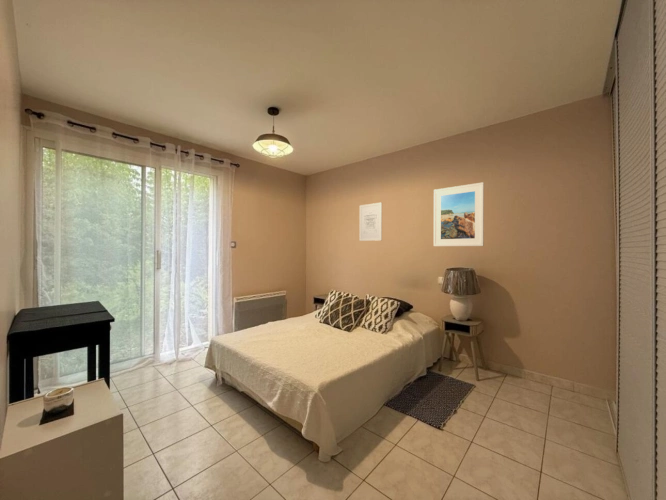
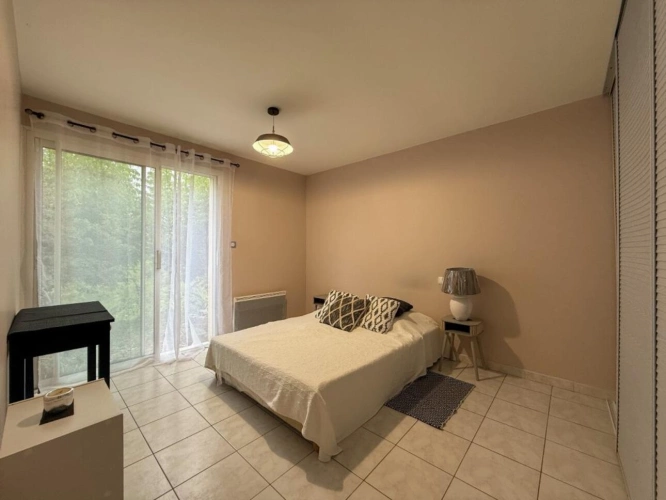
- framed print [433,181,485,247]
- wall art [359,202,383,242]
